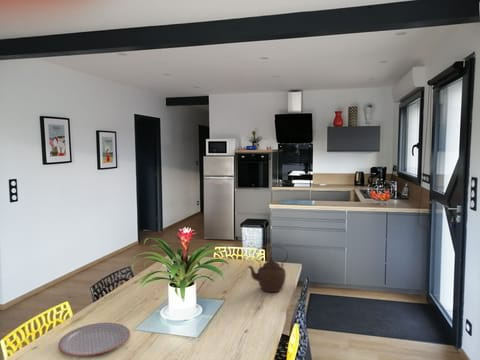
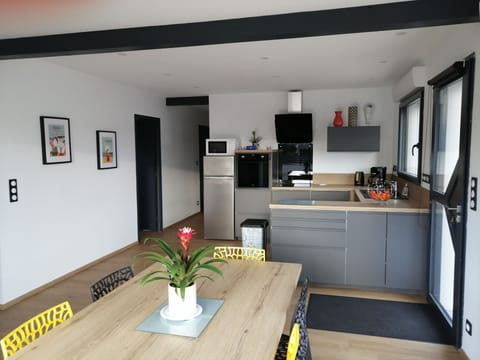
- teapot [247,245,289,293]
- plate [57,322,131,357]
